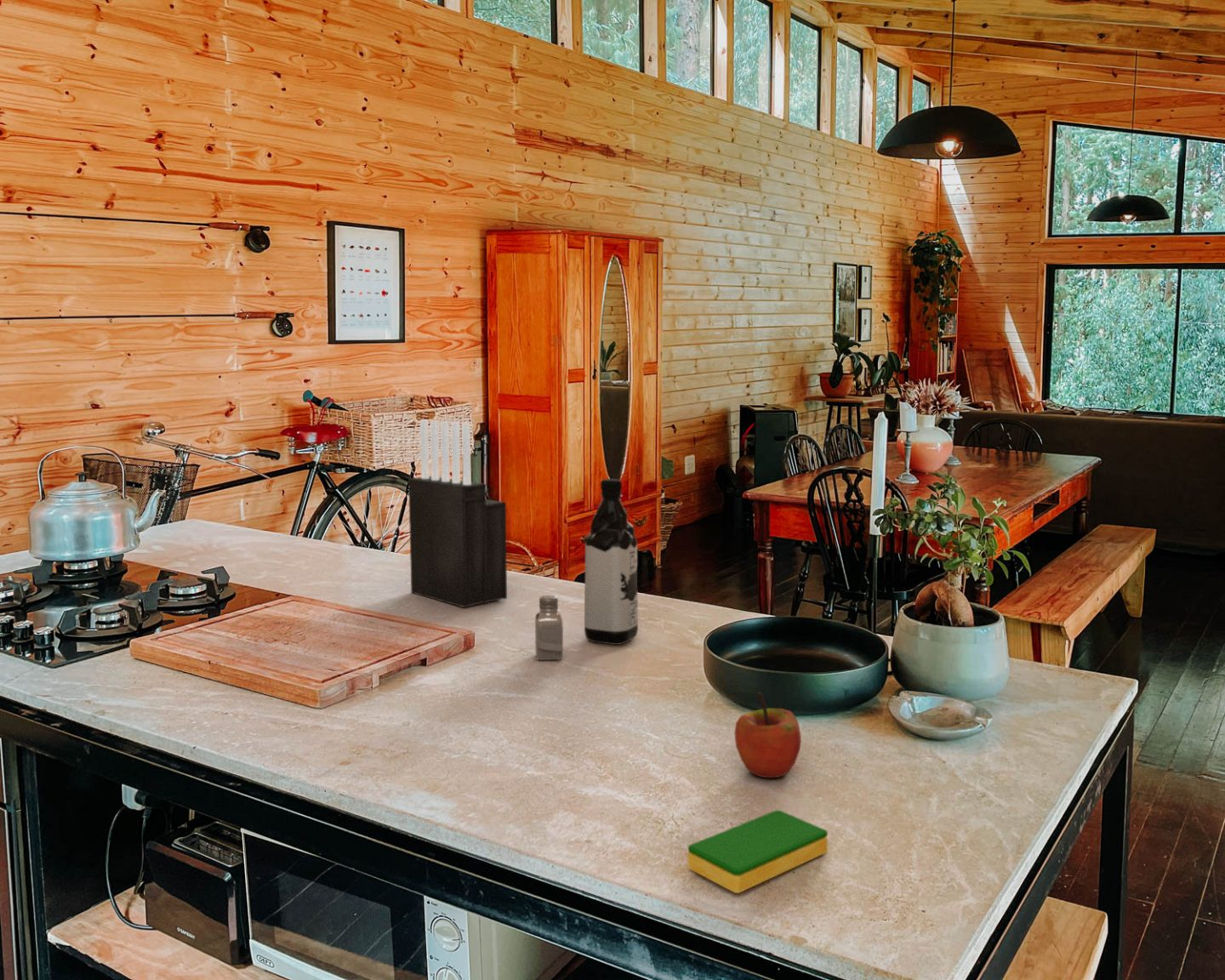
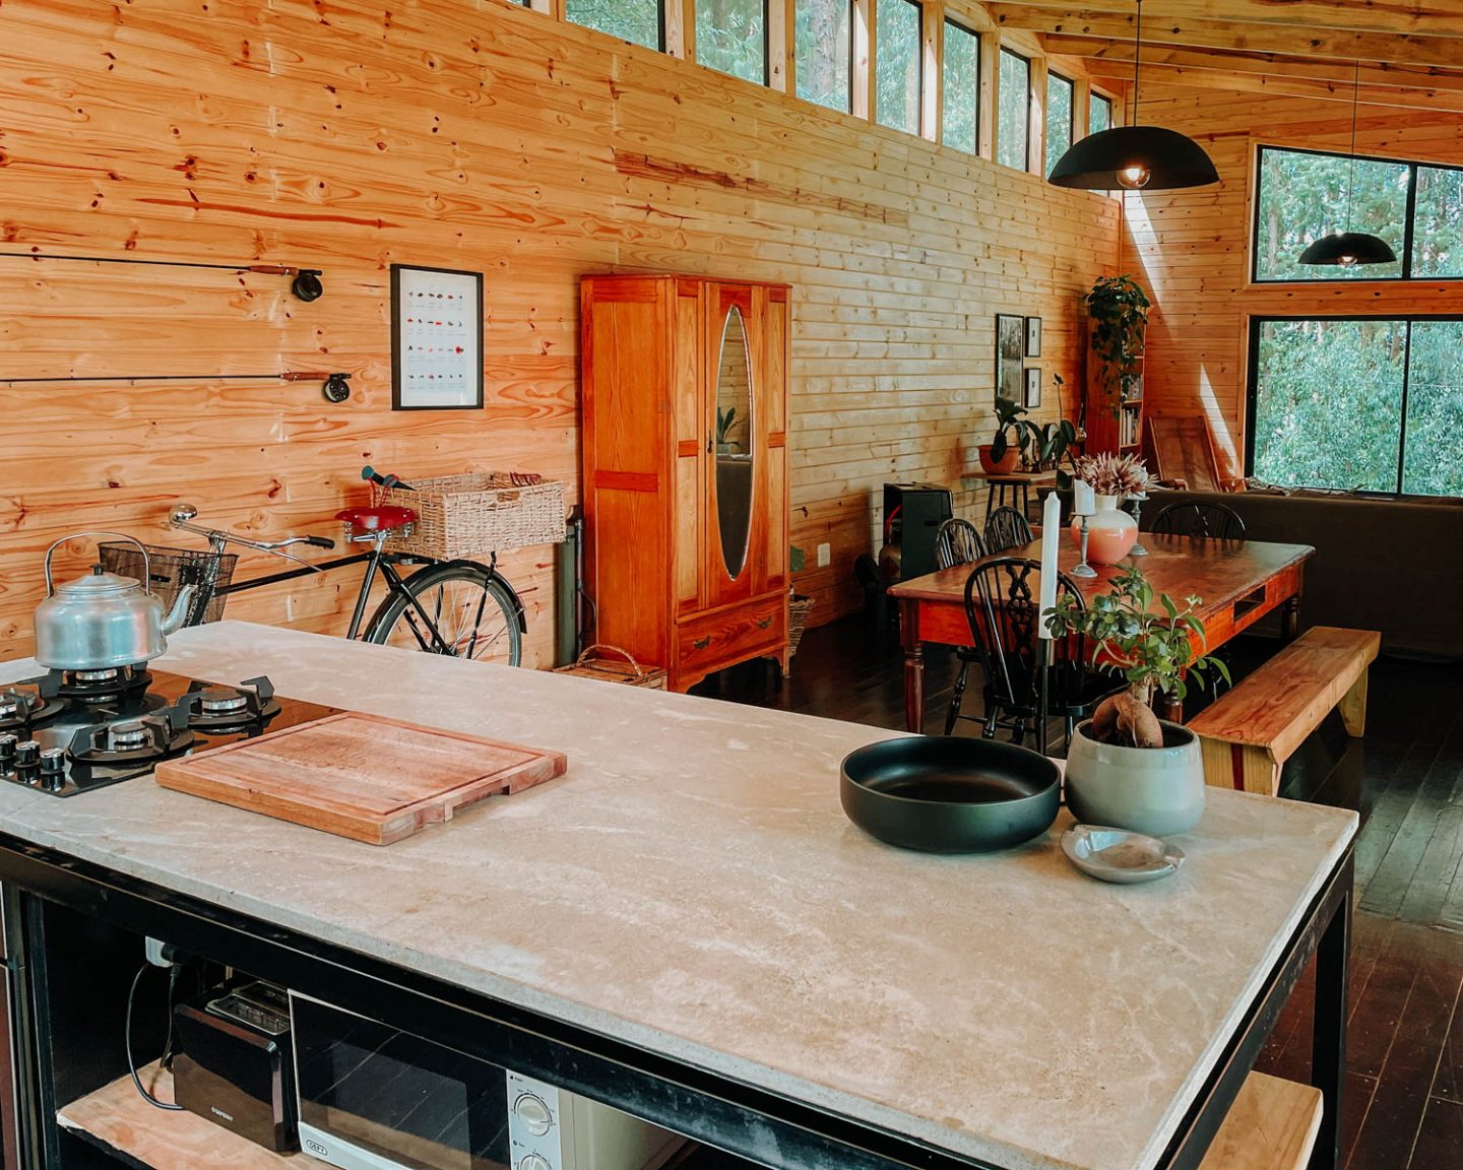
- dish sponge [687,809,829,894]
- saltshaker [534,595,564,661]
- apple [734,692,802,778]
- water bottle [584,478,639,646]
- knife block [407,419,508,608]
